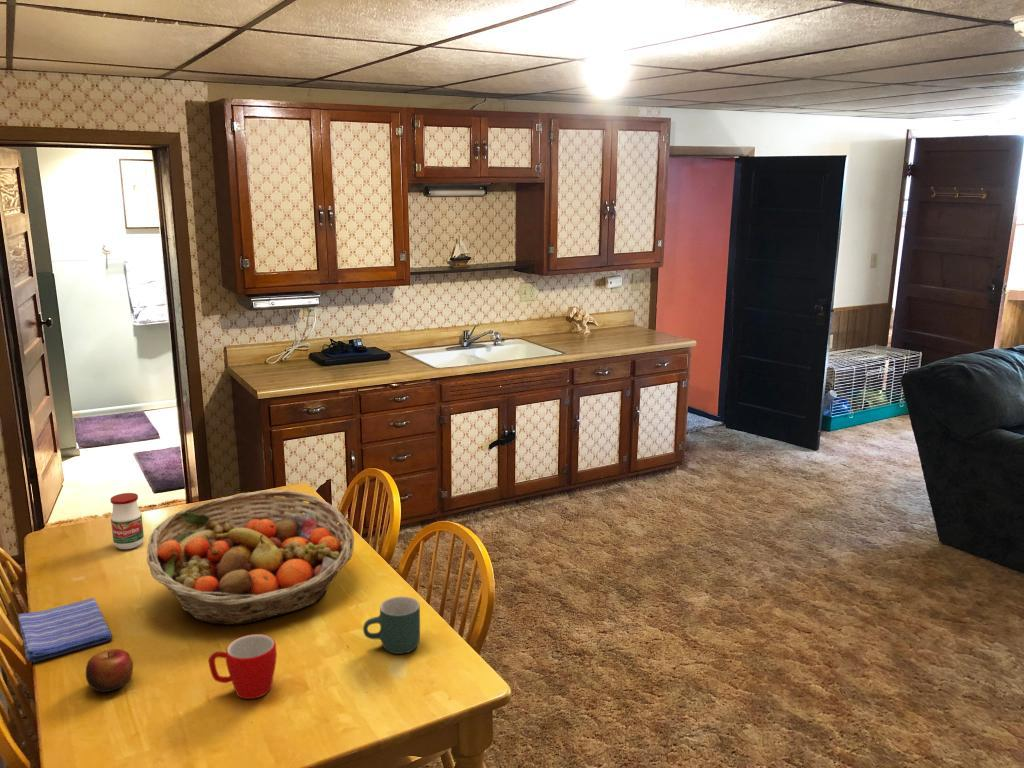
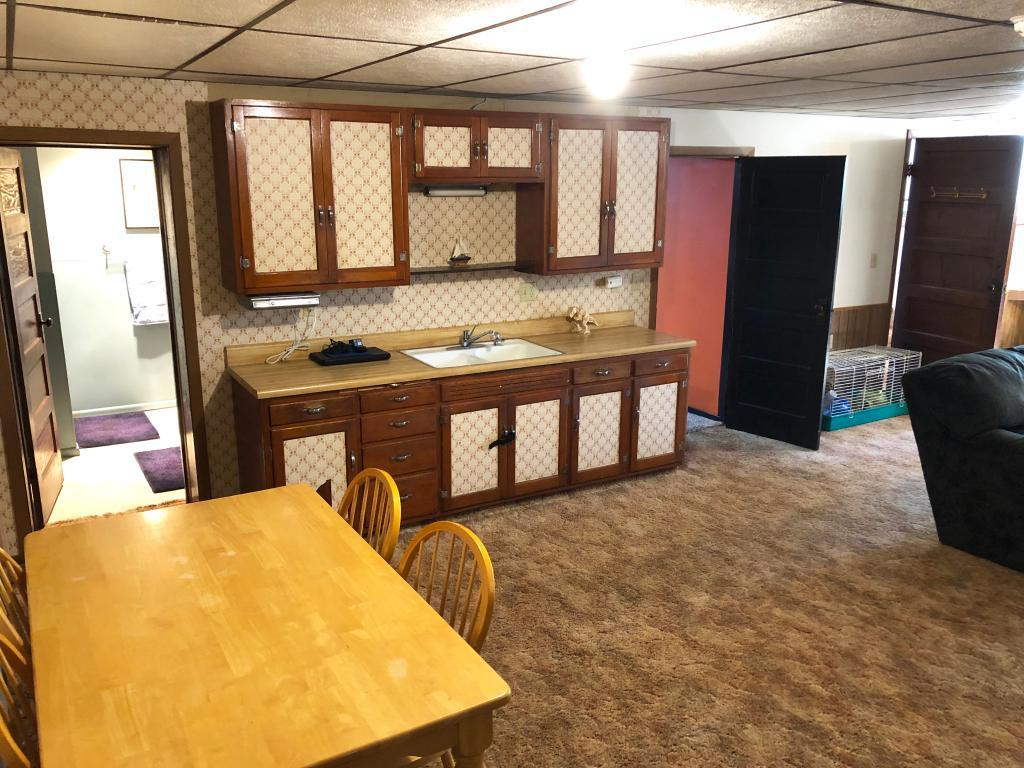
- fruit basket [146,489,355,626]
- apple [85,648,134,693]
- mug [208,633,278,700]
- mug [362,595,421,655]
- jar [109,492,145,550]
- dish towel [17,597,113,664]
